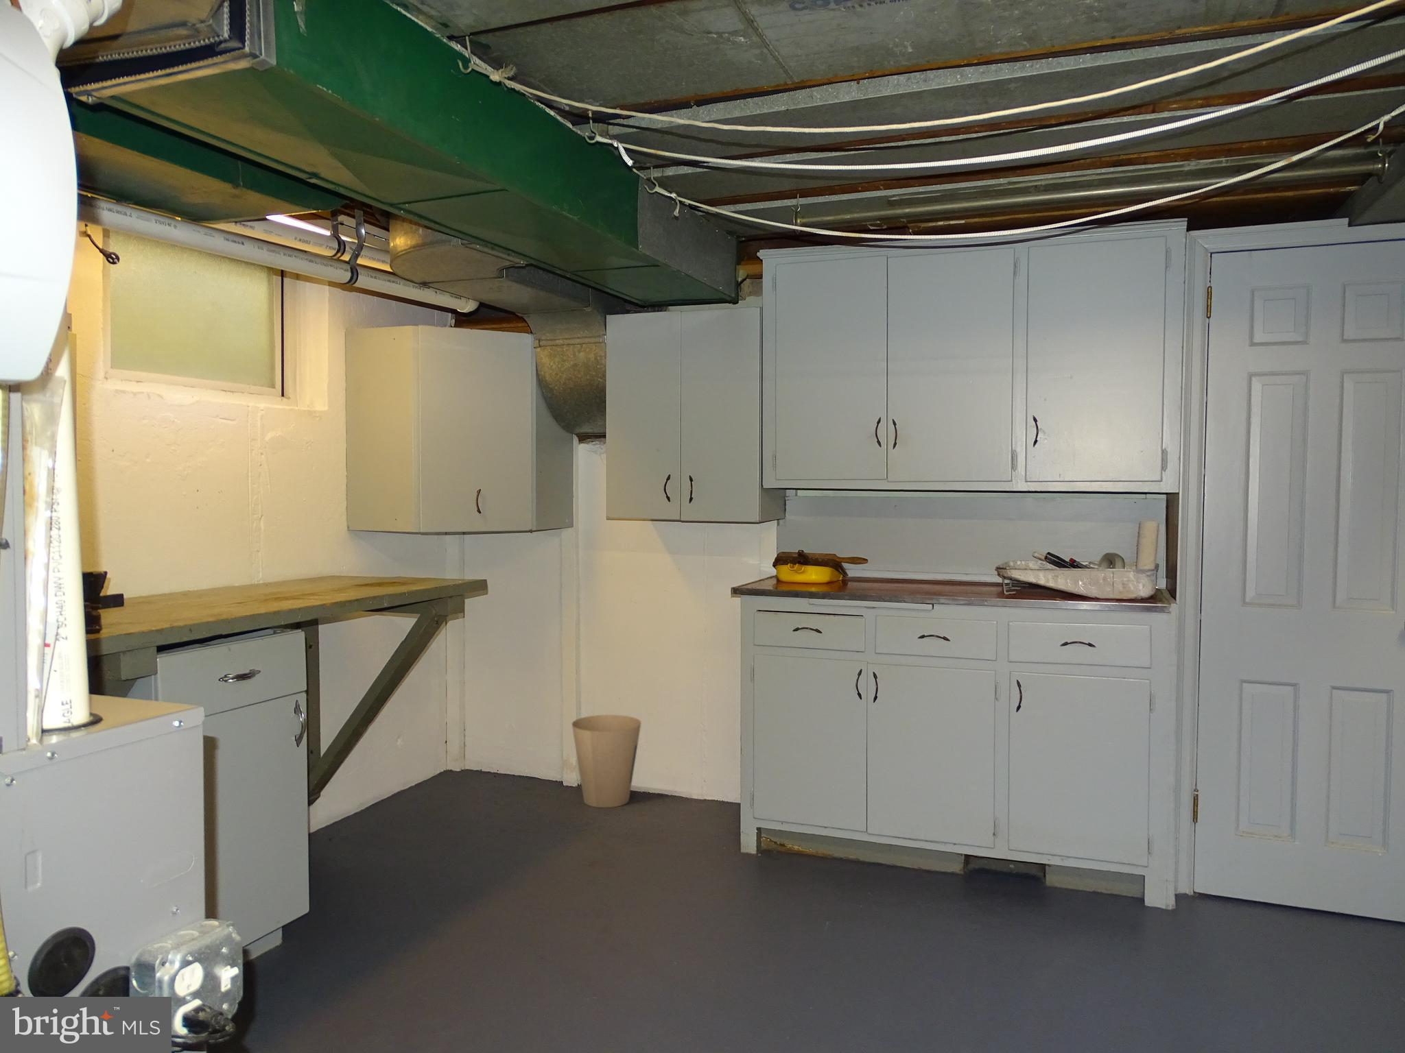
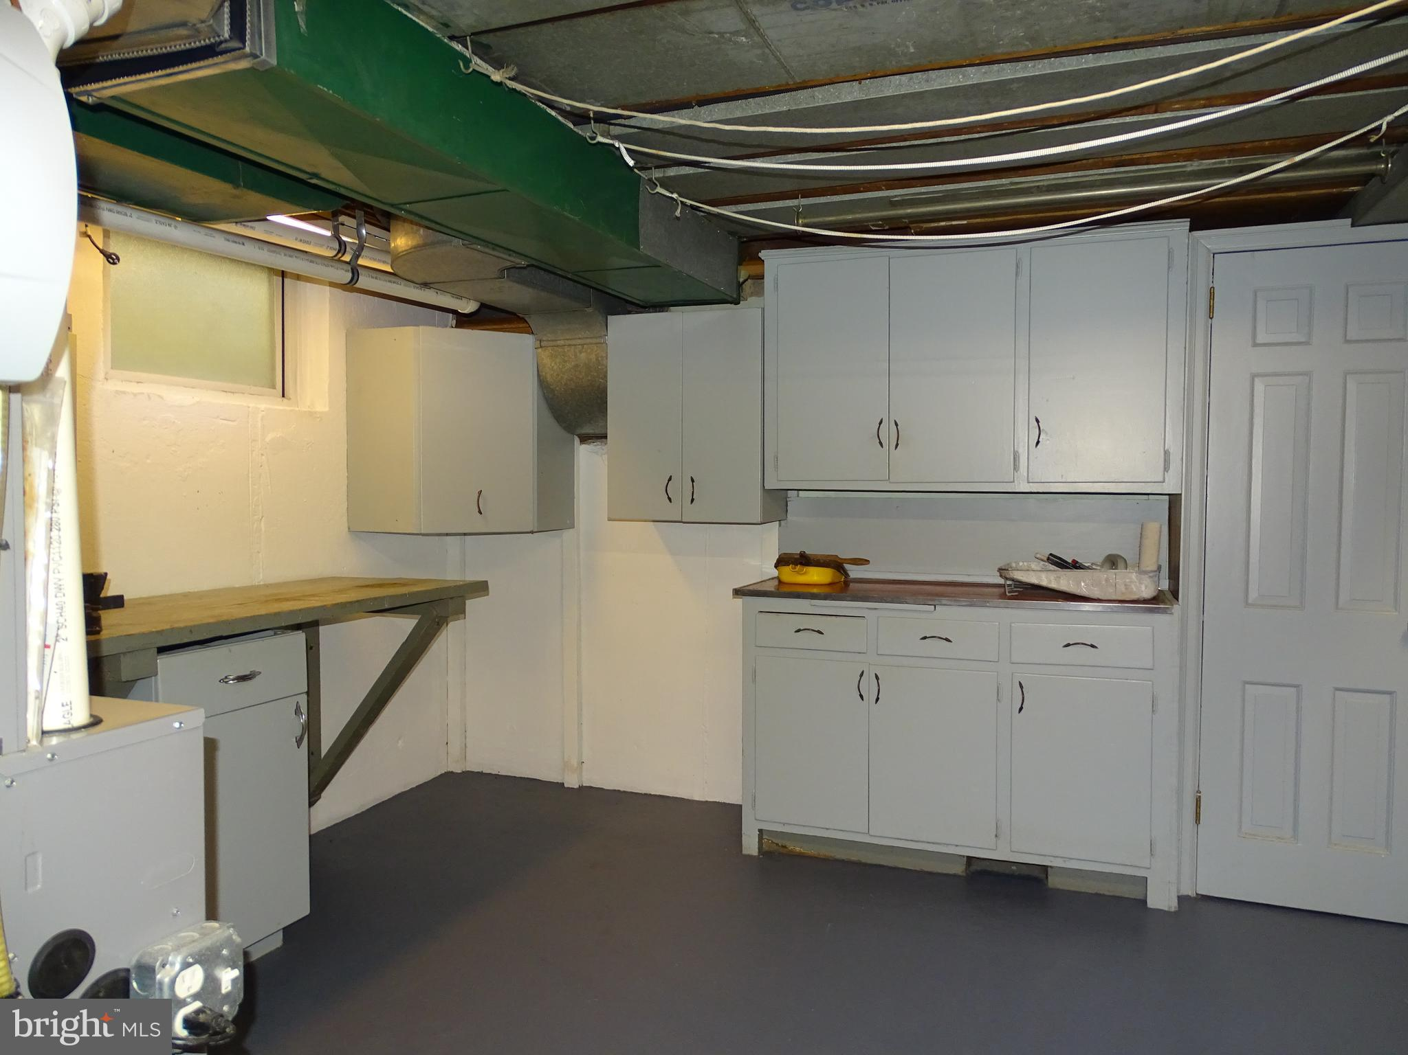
- trash can [572,715,642,809]
